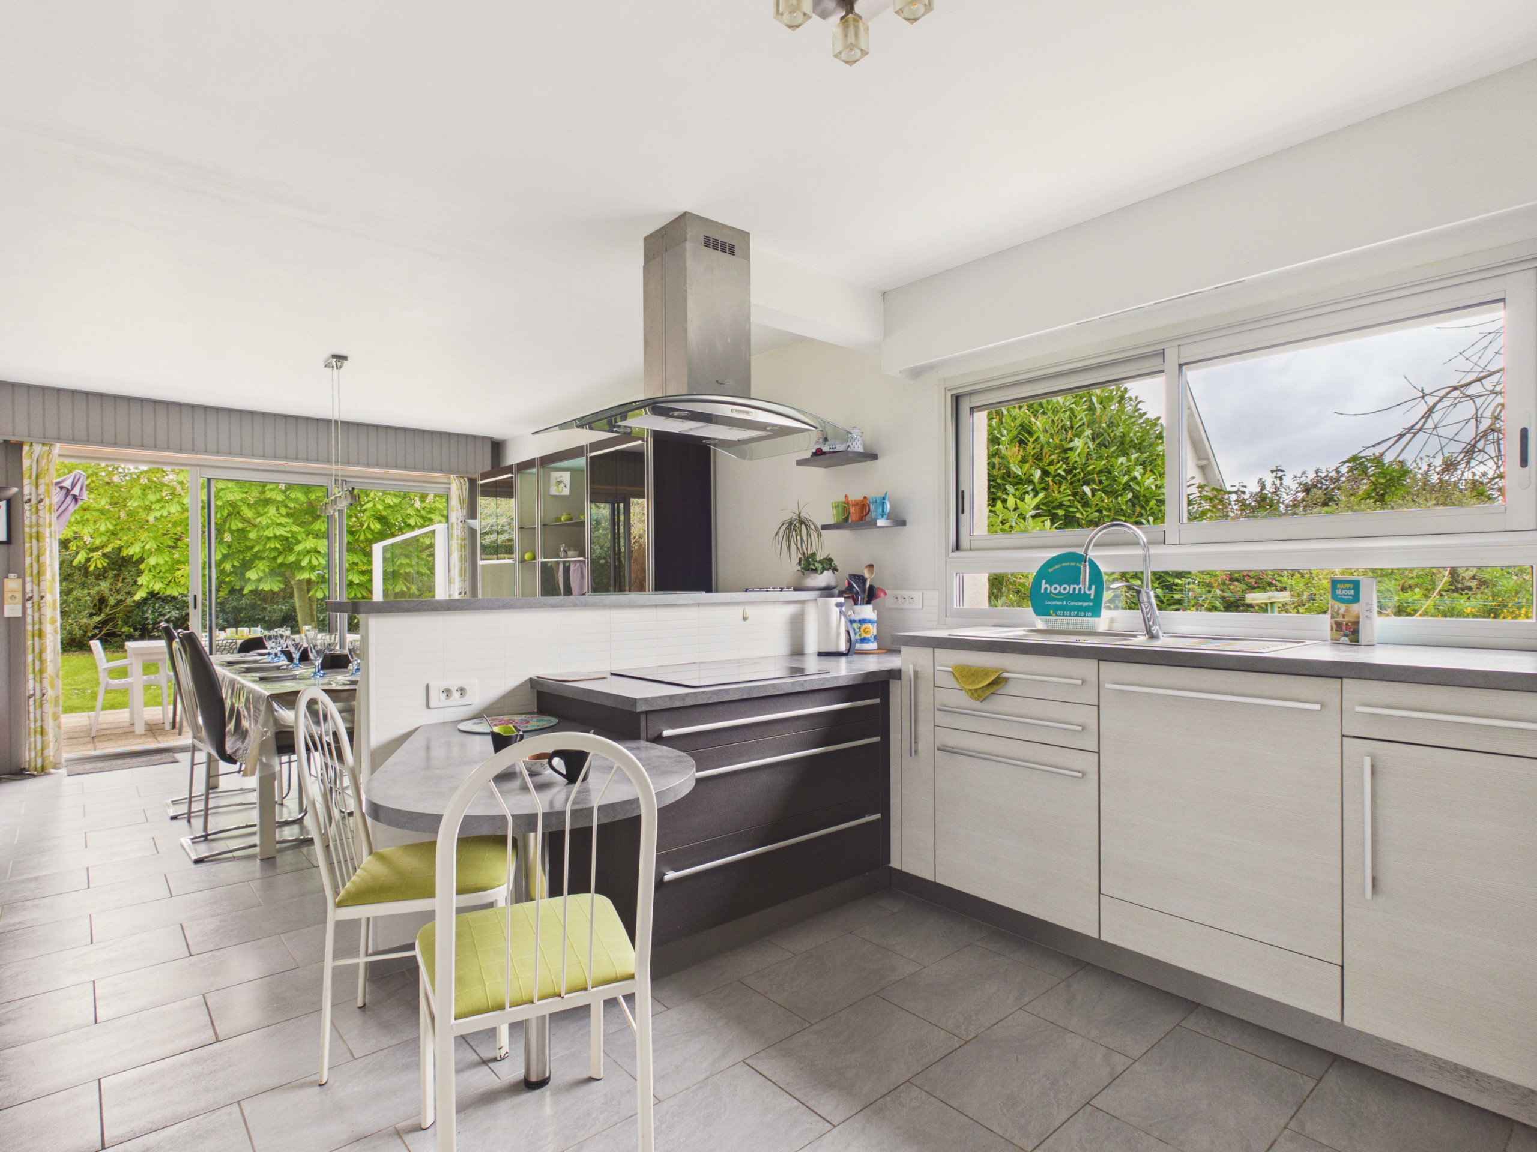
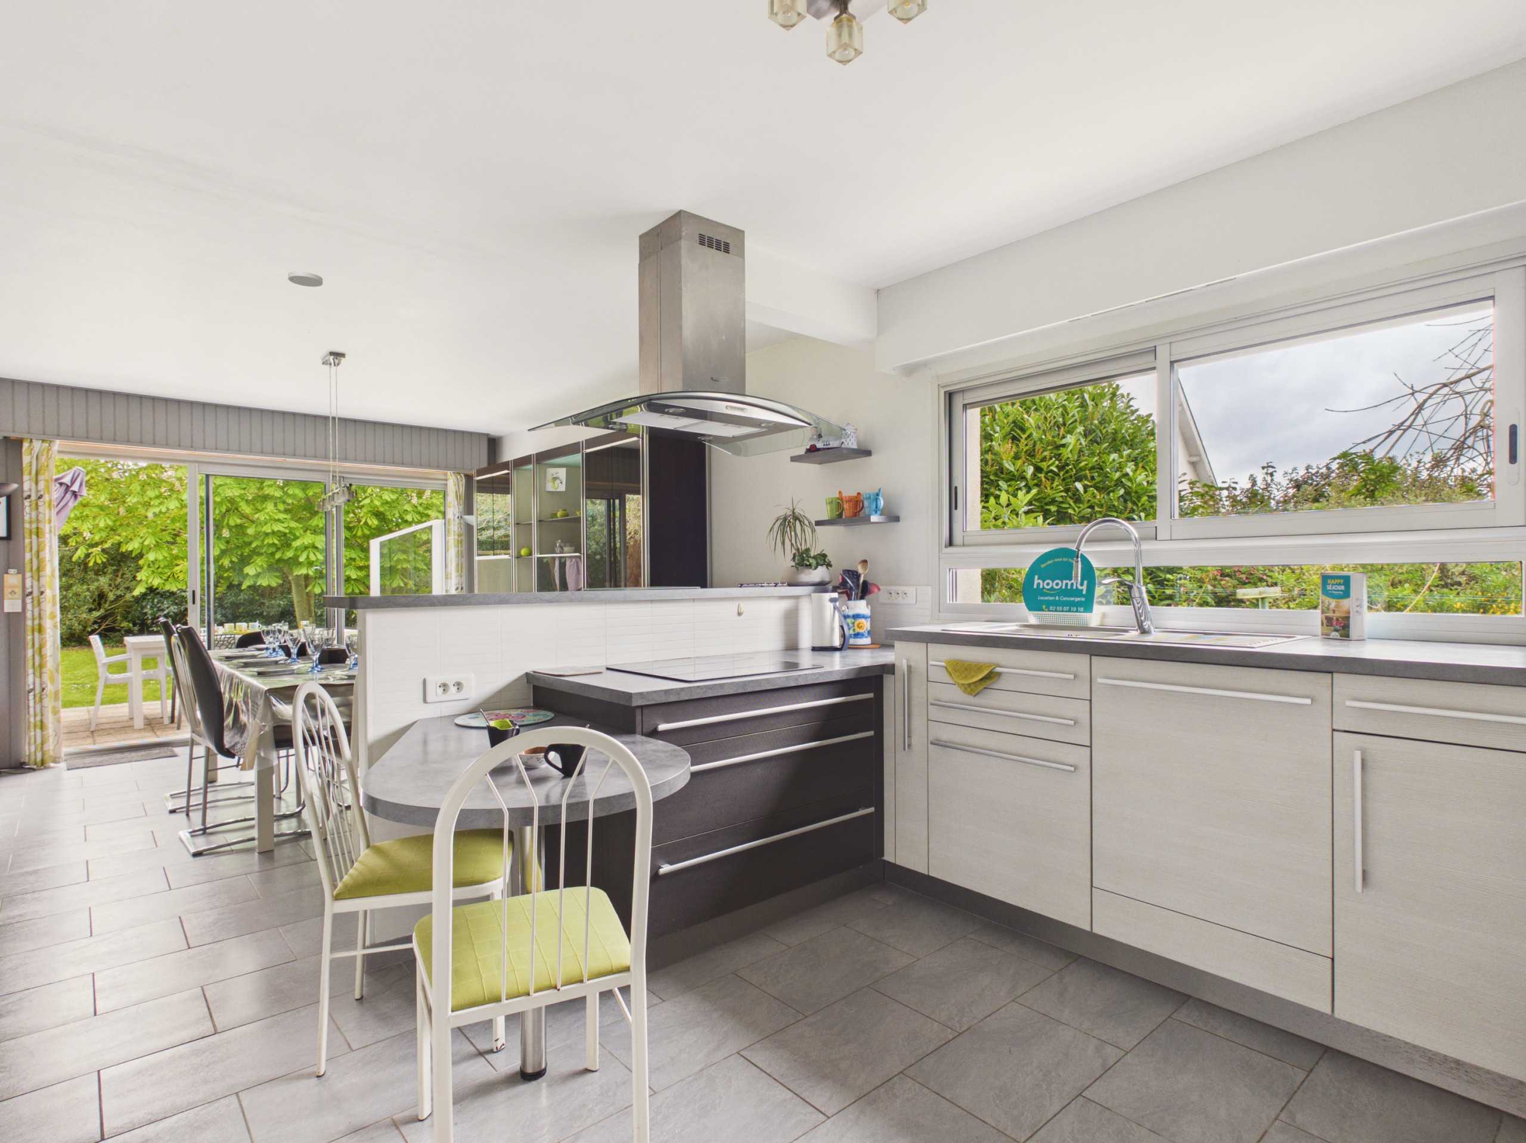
+ smoke detector [287,271,323,287]
